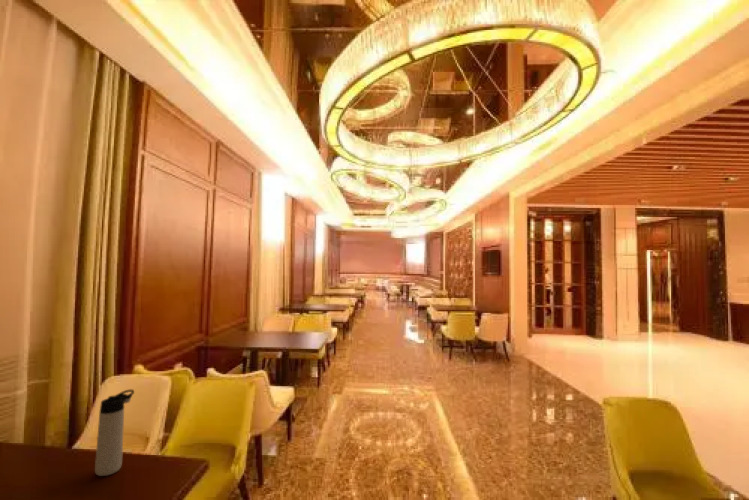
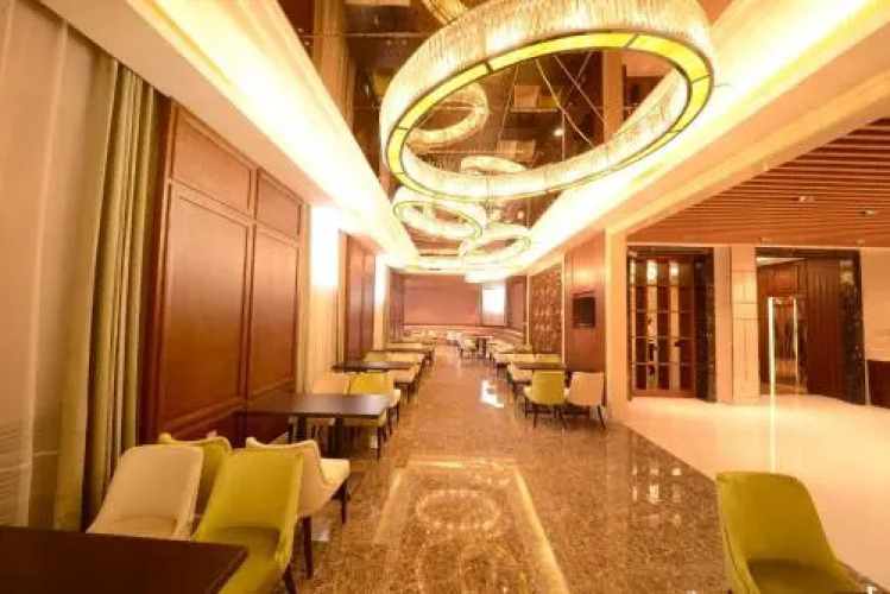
- thermos bottle [94,389,135,477]
